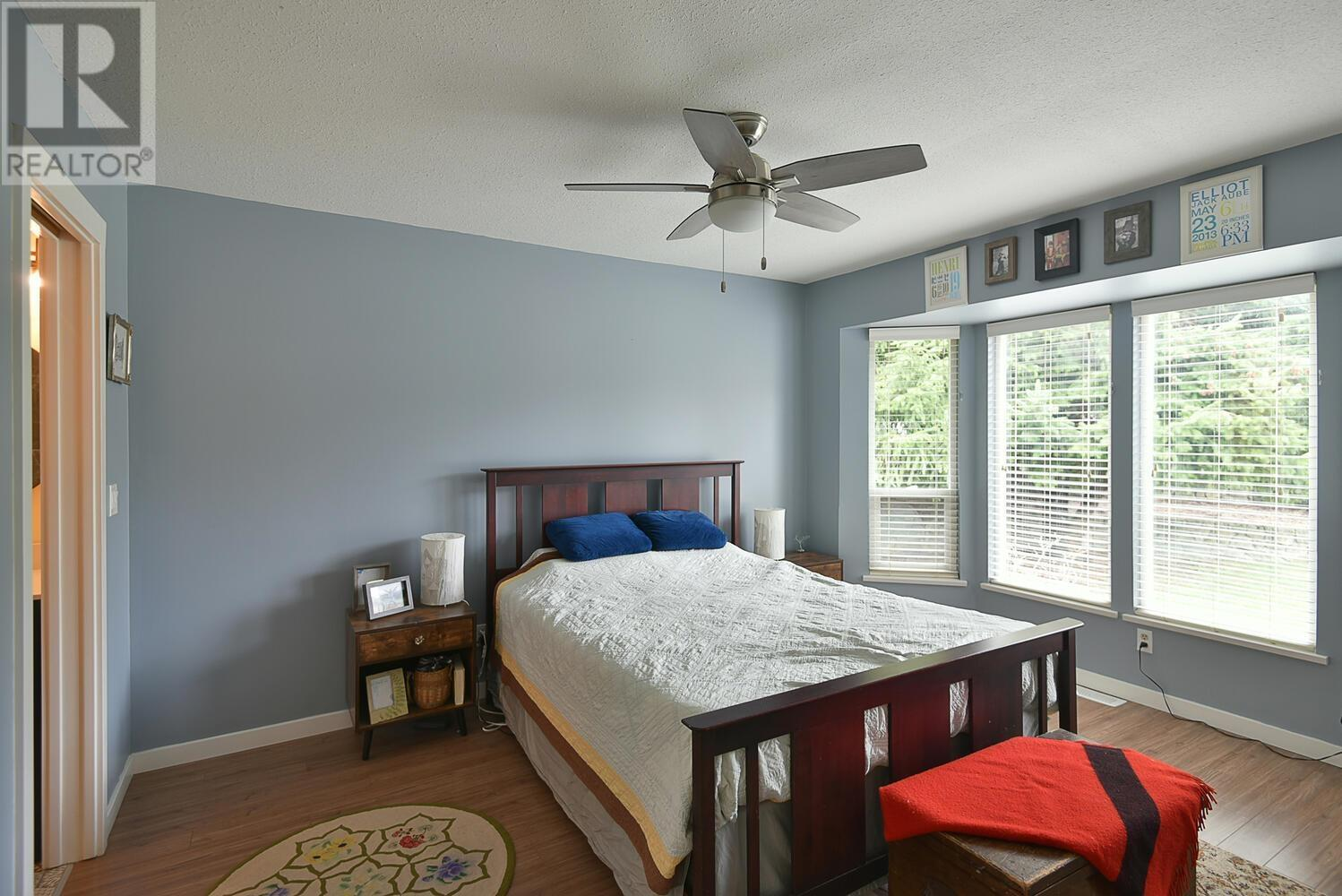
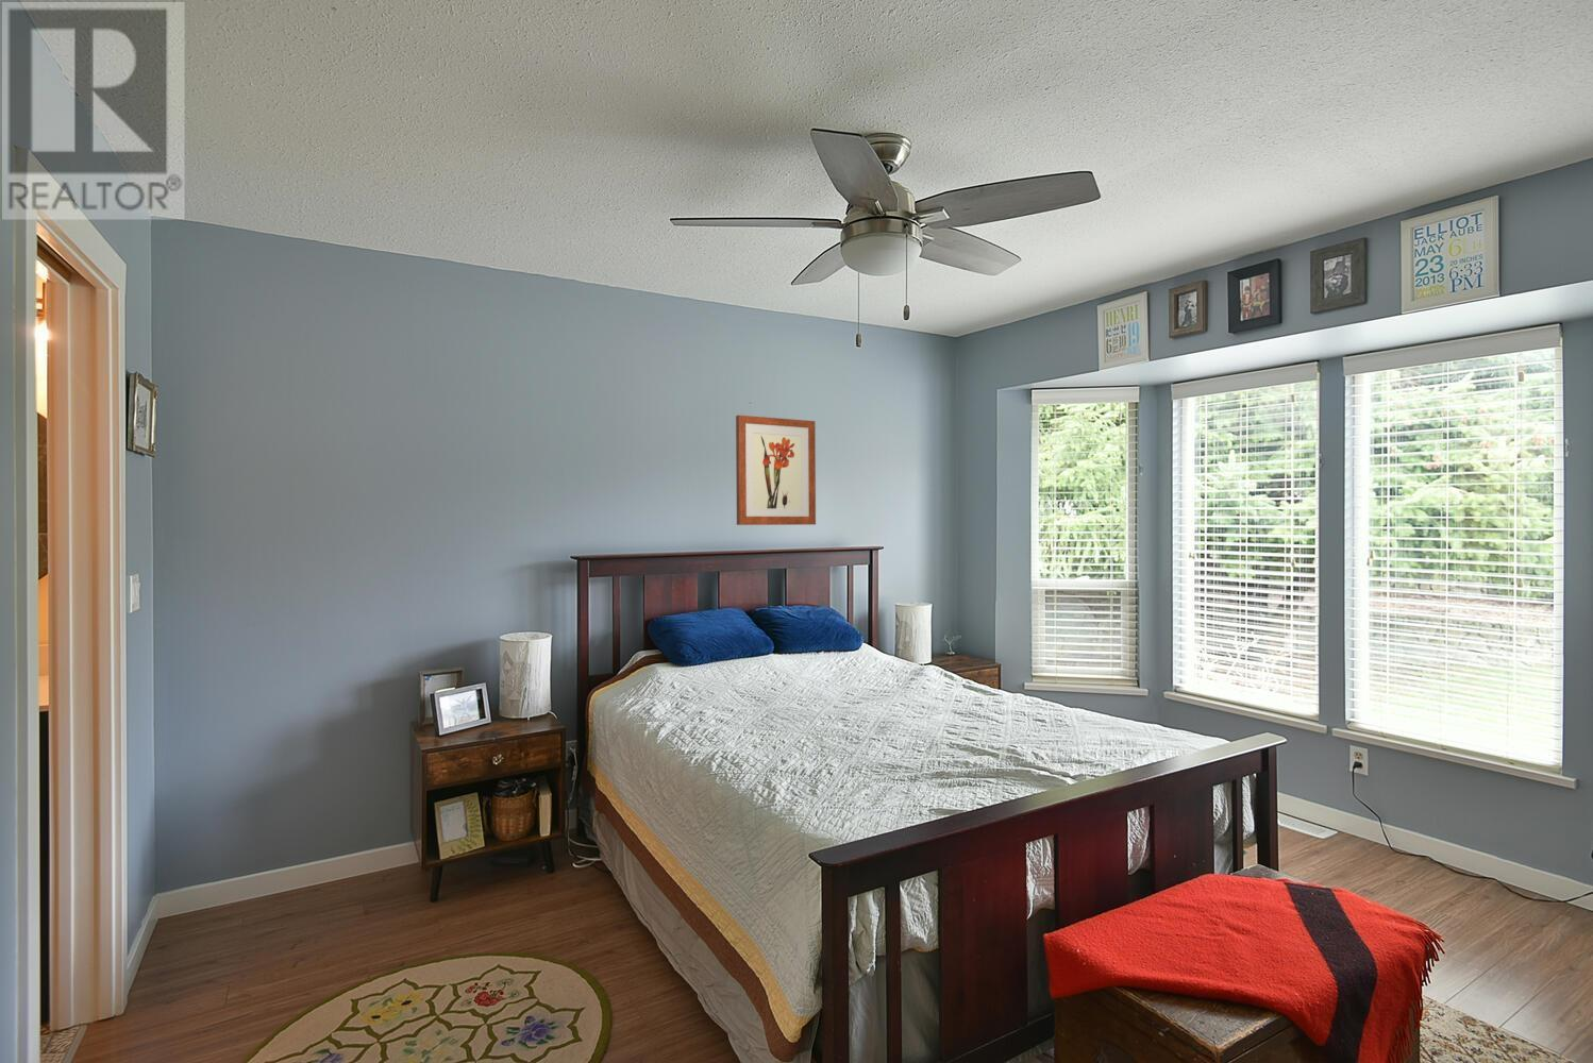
+ wall art [735,414,817,527]
